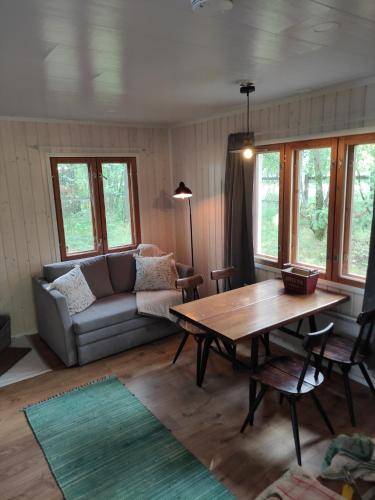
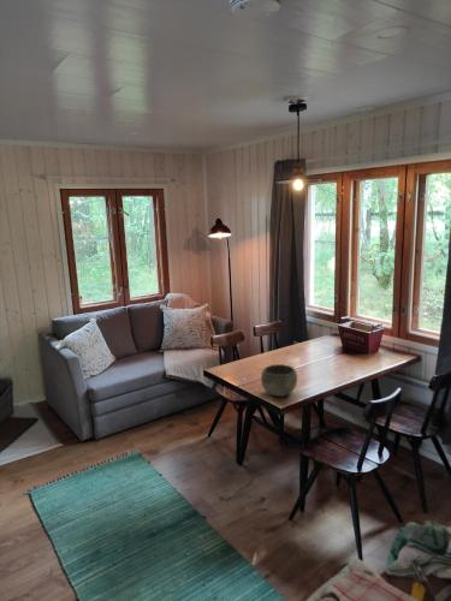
+ bowl [260,363,298,398]
